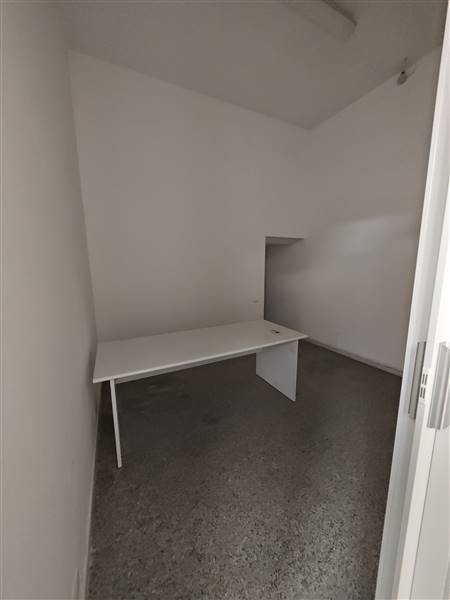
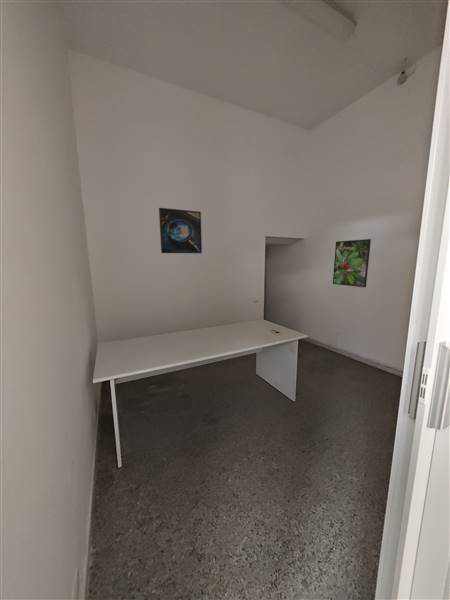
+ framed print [332,238,372,288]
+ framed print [158,207,203,254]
